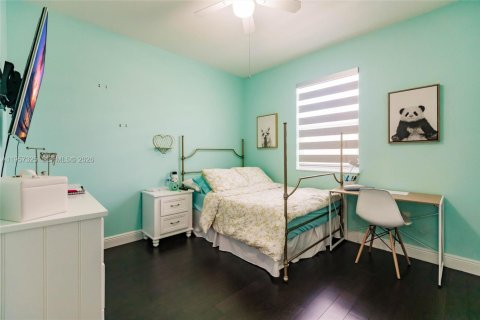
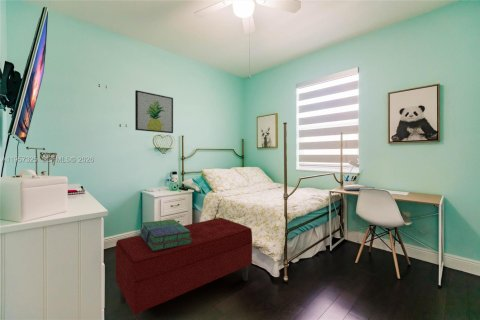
+ wall art [134,89,174,134]
+ bench [114,217,253,320]
+ stack of books [138,218,192,251]
